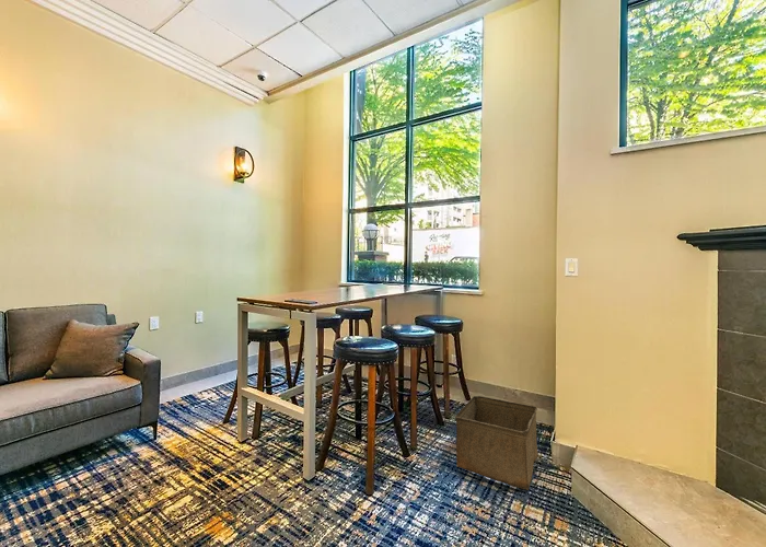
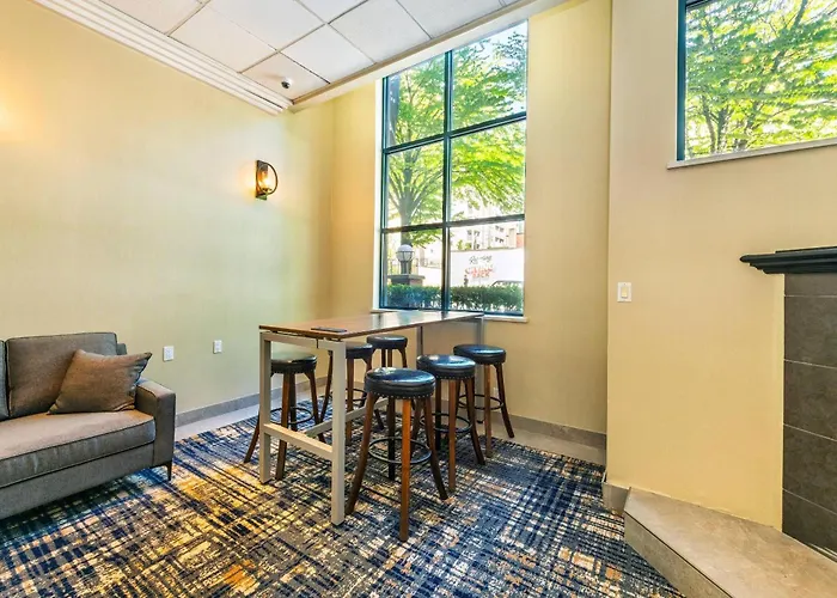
- storage bin [454,395,539,491]
